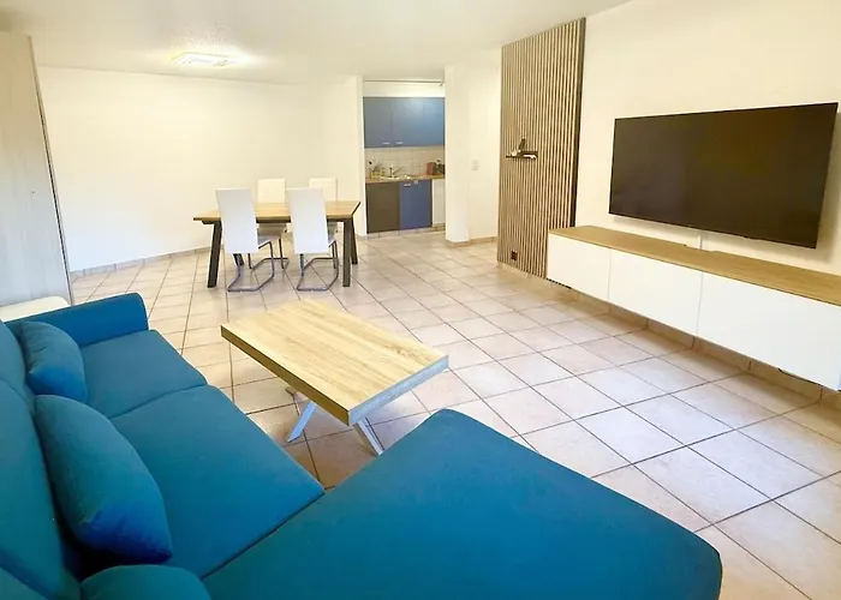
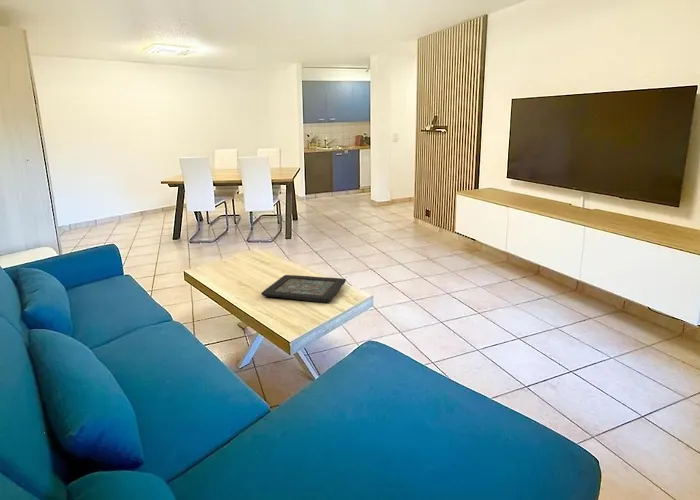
+ decorative tray [260,274,347,304]
